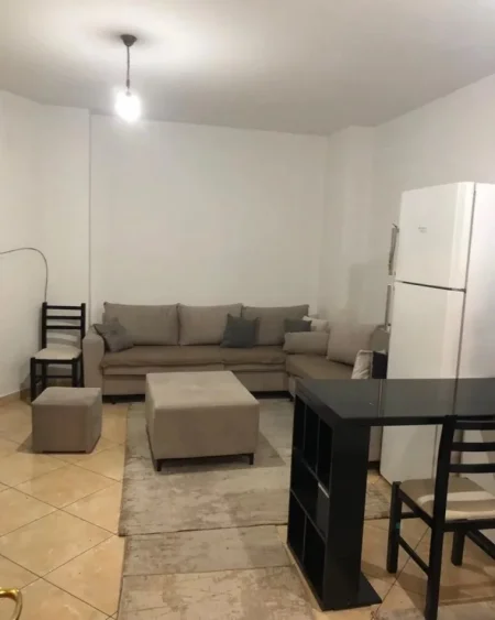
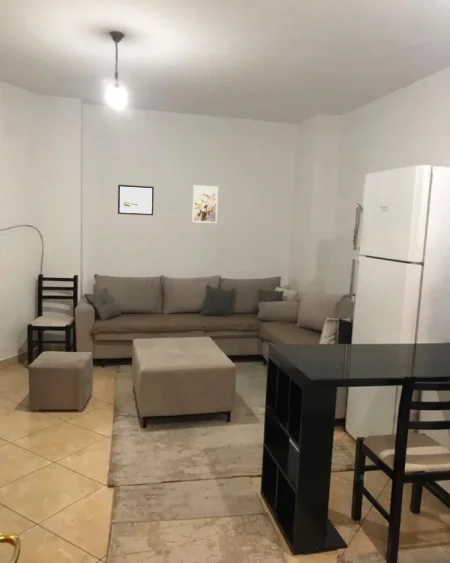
+ wall art [117,184,155,216]
+ wall art [191,184,219,224]
